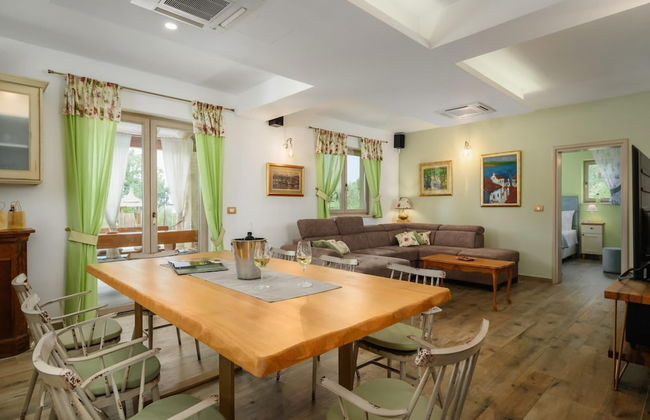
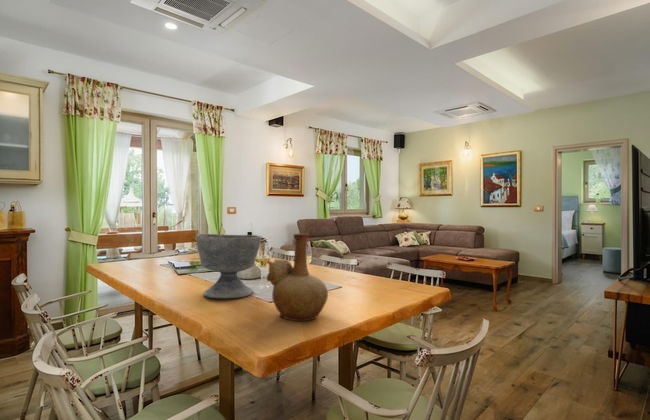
+ vase [266,233,329,322]
+ bowl [195,233,263,299]
